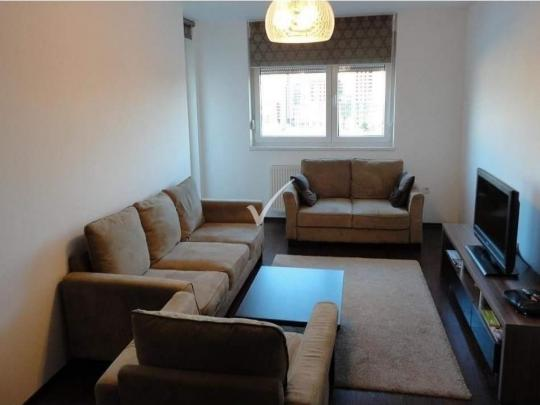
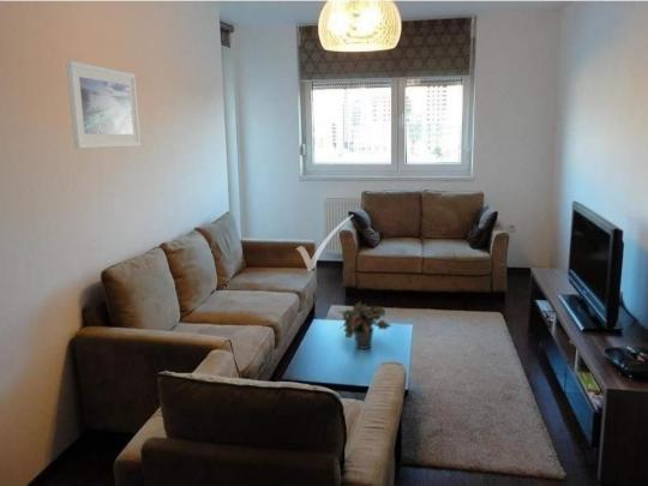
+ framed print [65,59,142,150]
+ potted plant [338,301,392,350]
